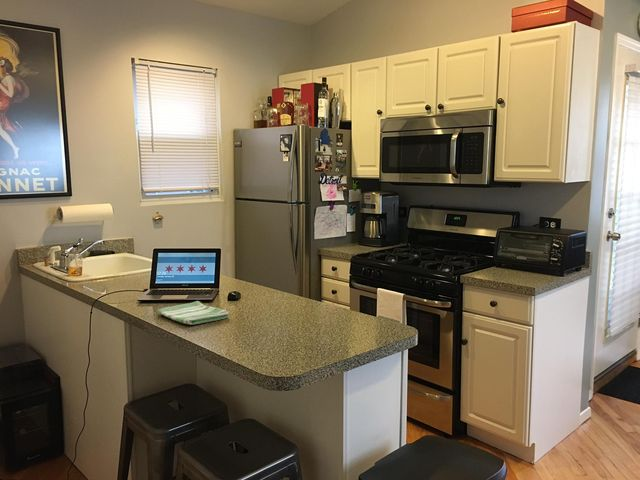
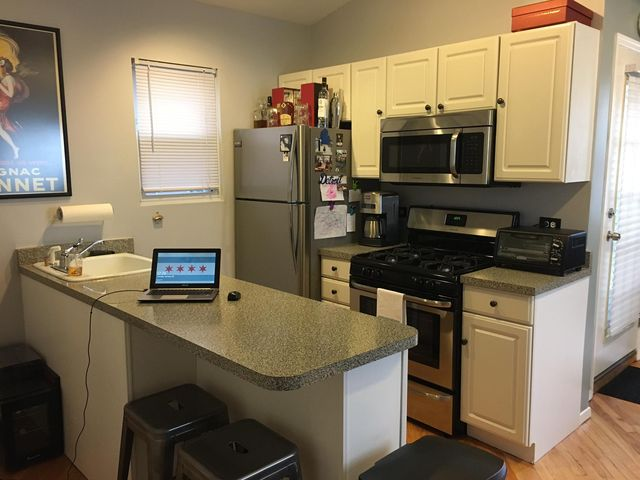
- dish towel [156,300,230,326]
